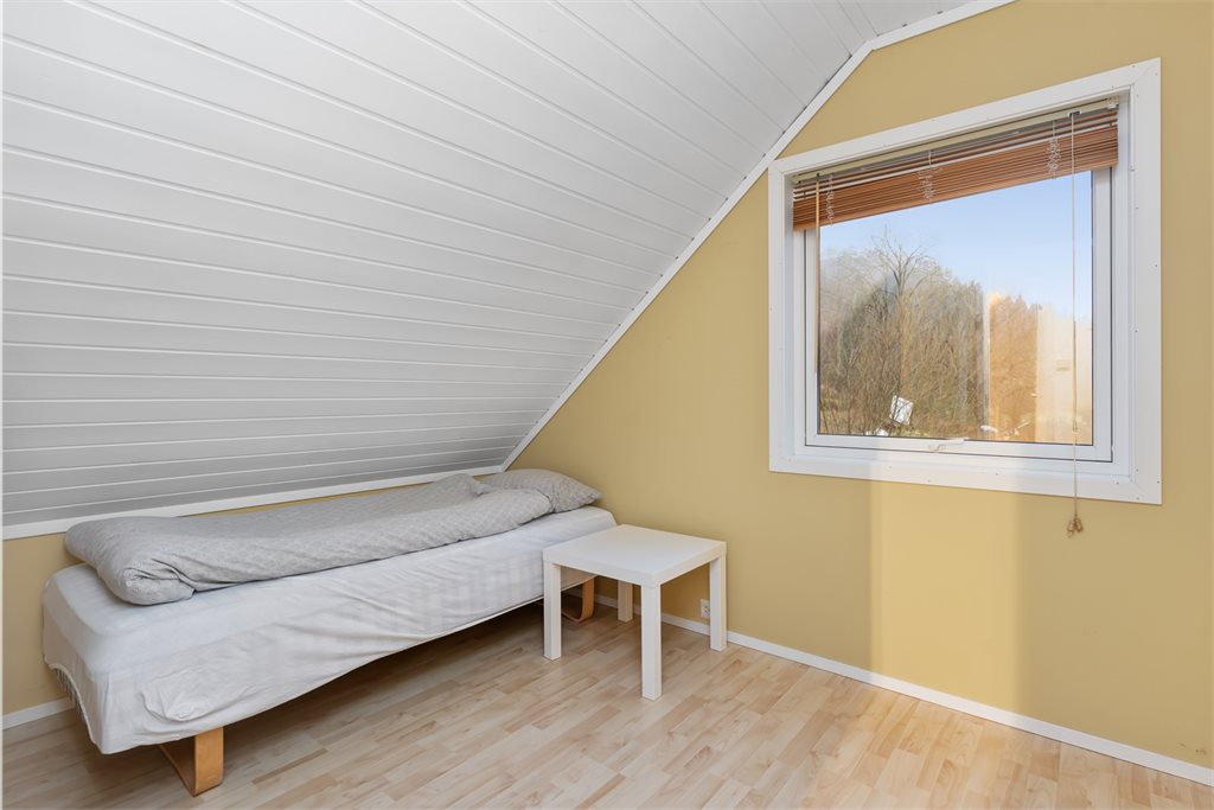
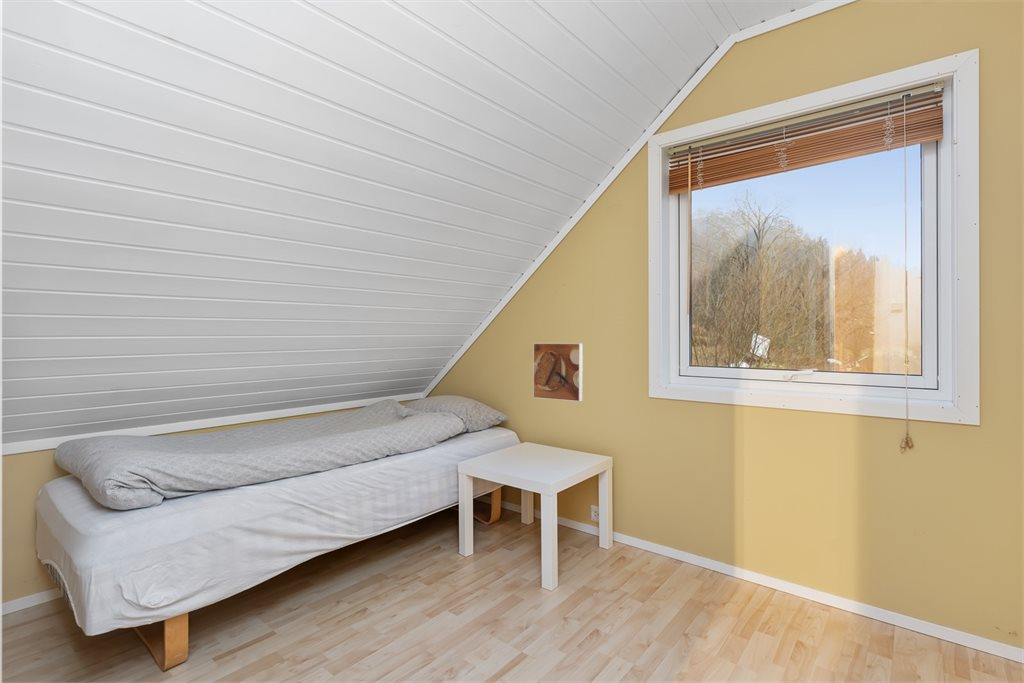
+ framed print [532,342,584,403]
